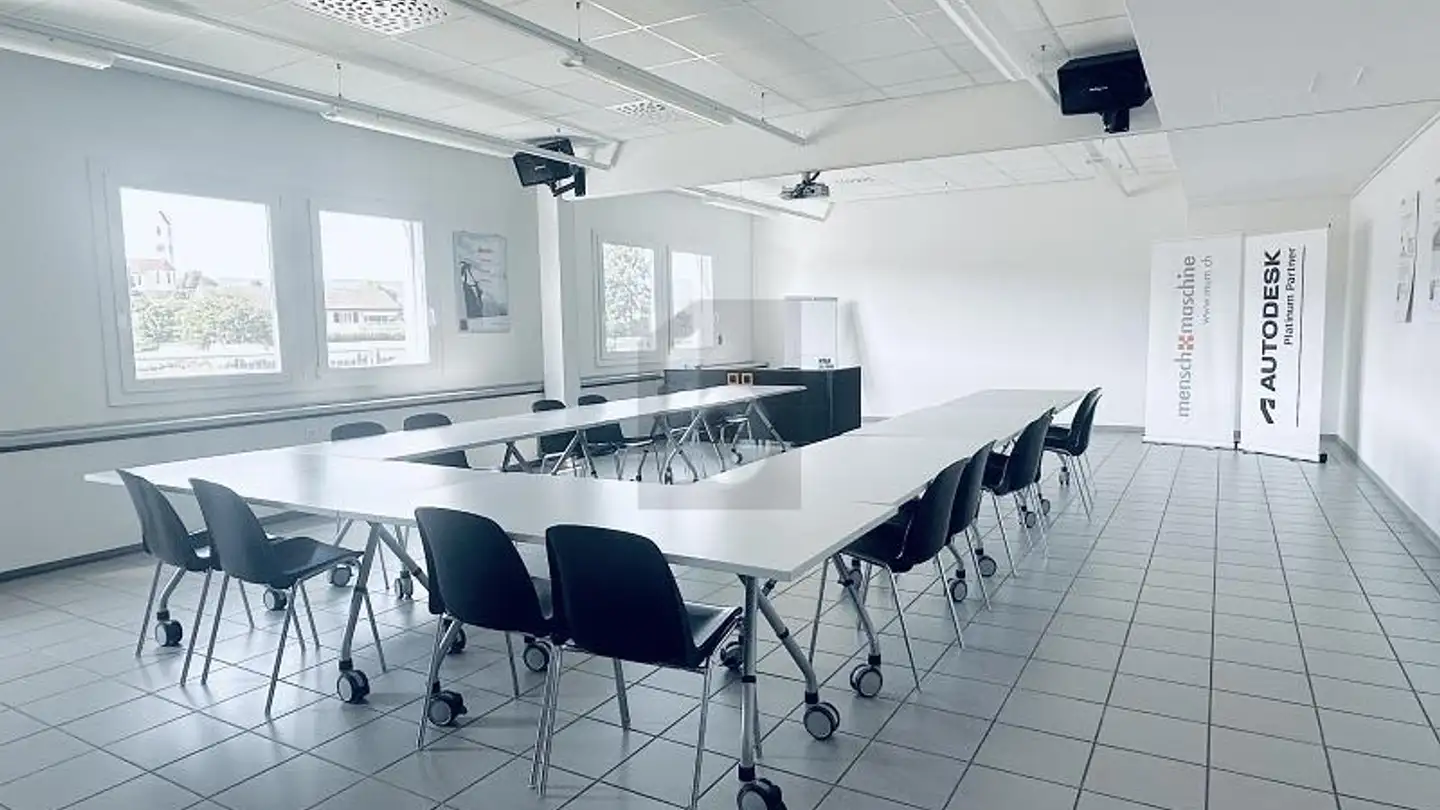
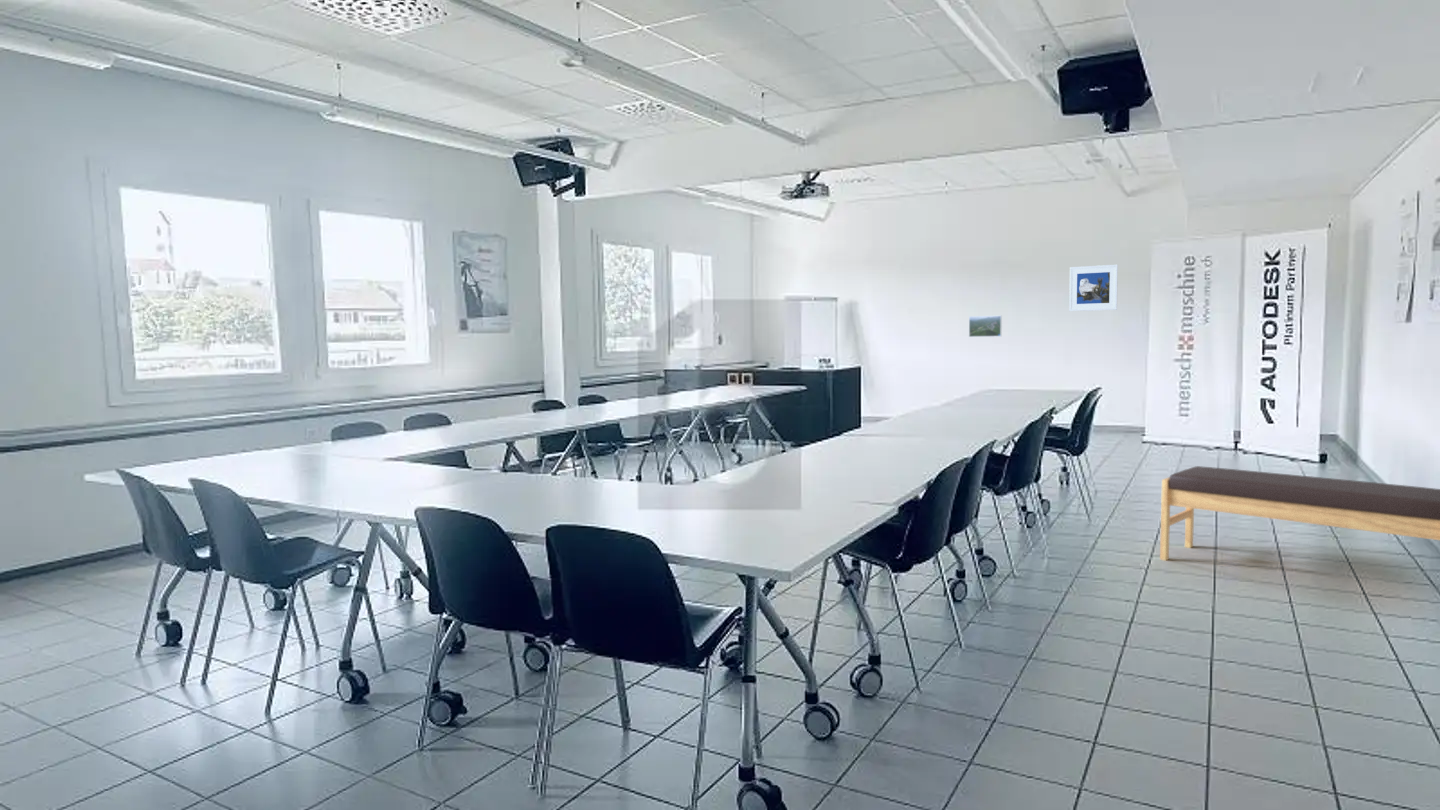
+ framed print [1068,264,1119,312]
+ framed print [968,315,1003,338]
+ bench [1159,465,1440,562]
